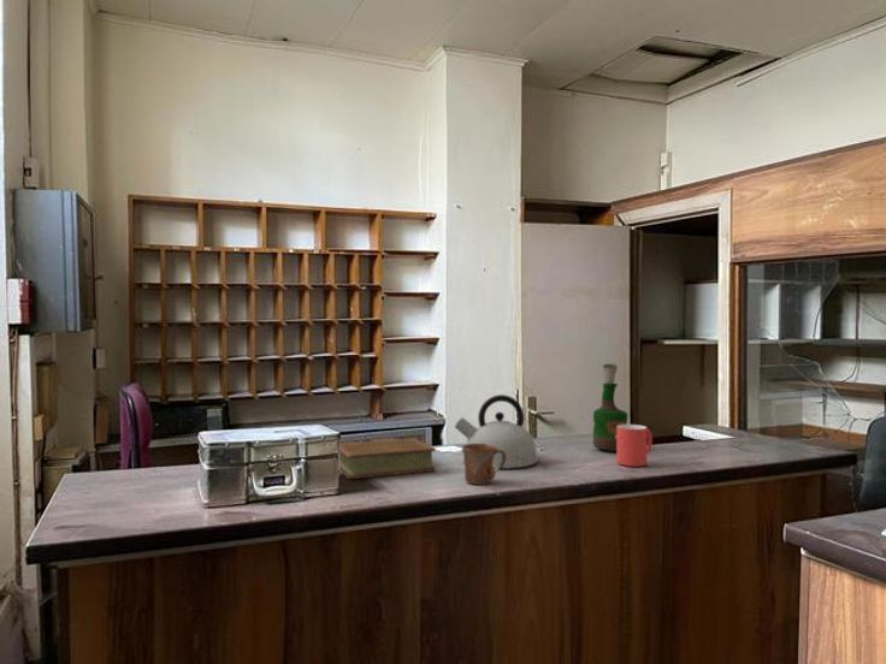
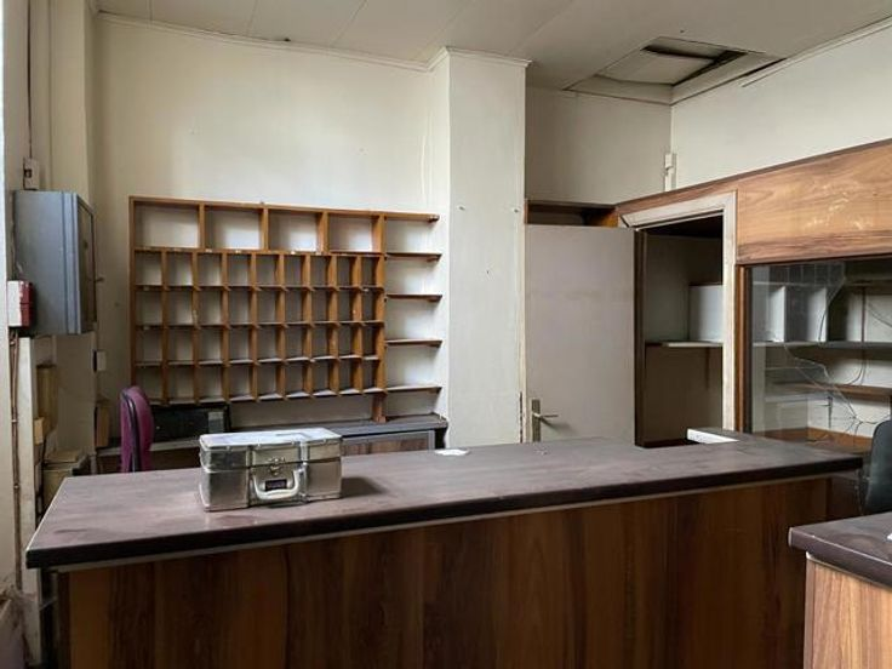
- book [338,437,437,480]
- grog bottle [591,363,628,452]
- mug [461,444,506,486]
- mug [615,423,654,468]
- kettle [454,393,539,469]
